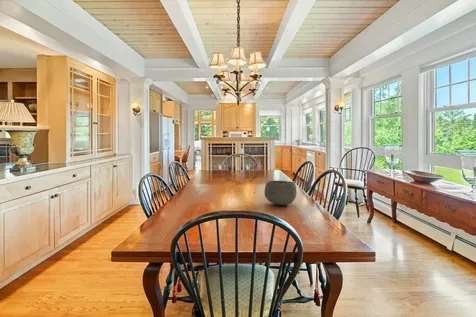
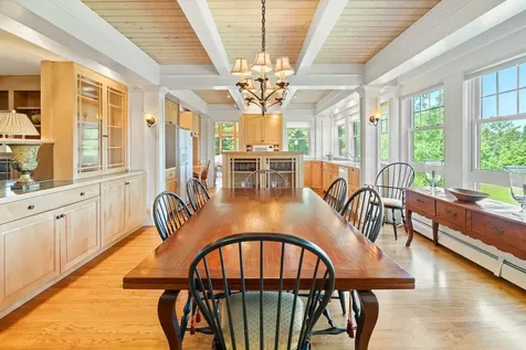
- bowl [263,180,298,206]
